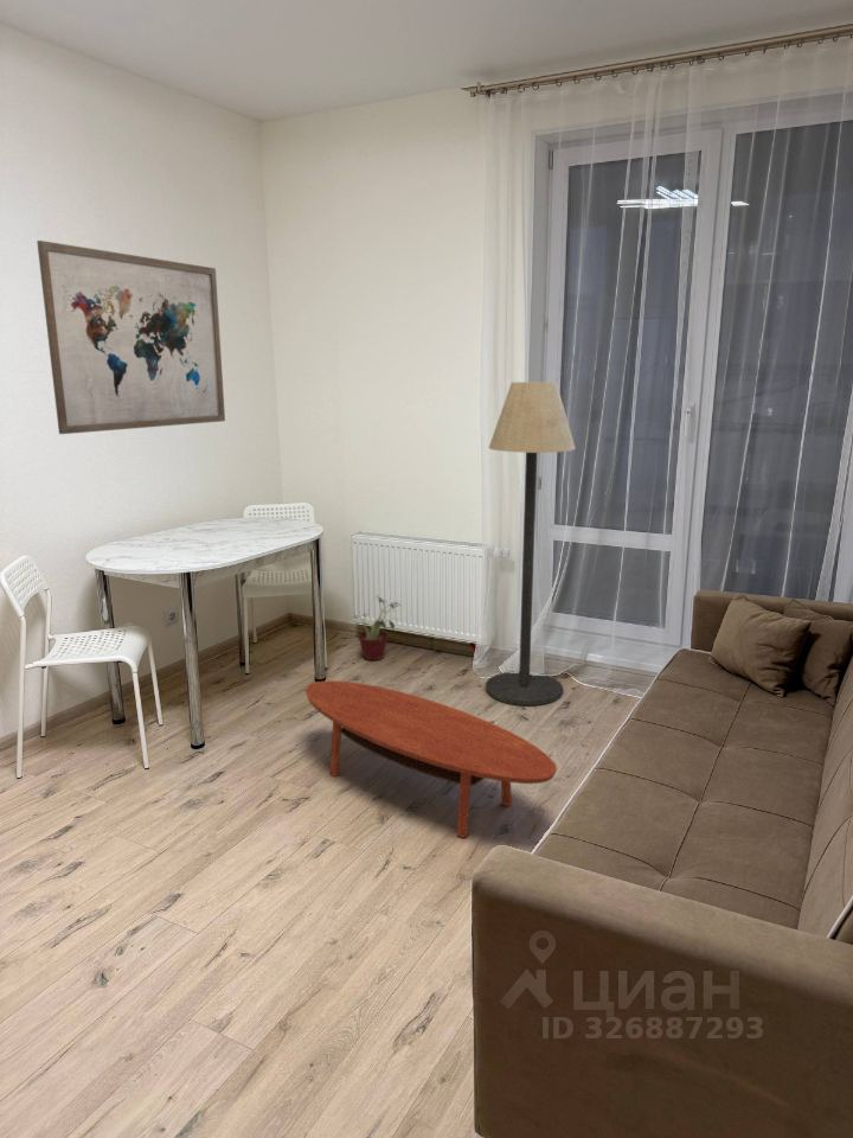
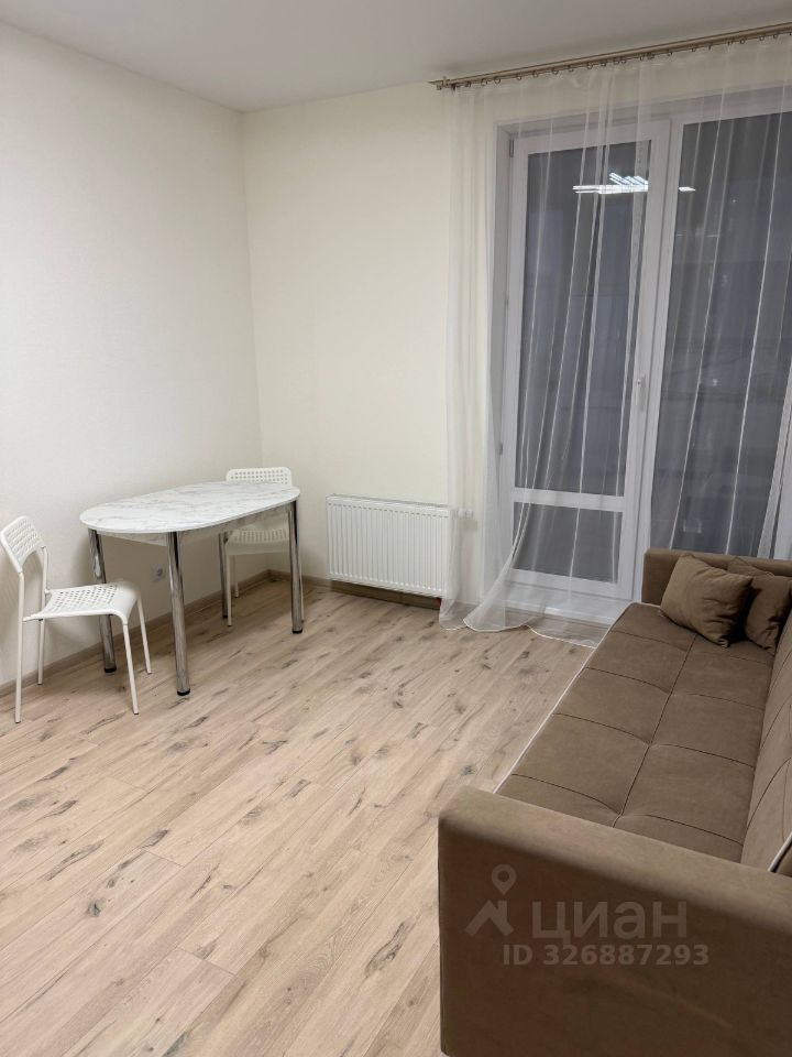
- wall art [36,239,226,435]
- coffee table [304,679,558,839]
- floor lamp [485,381,577,707]
- potted plant [352,594,402,661]
